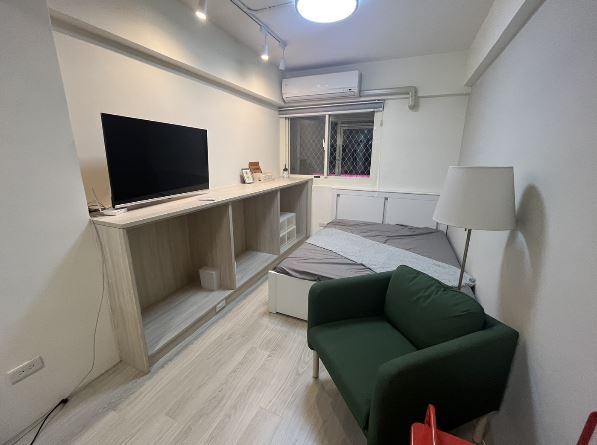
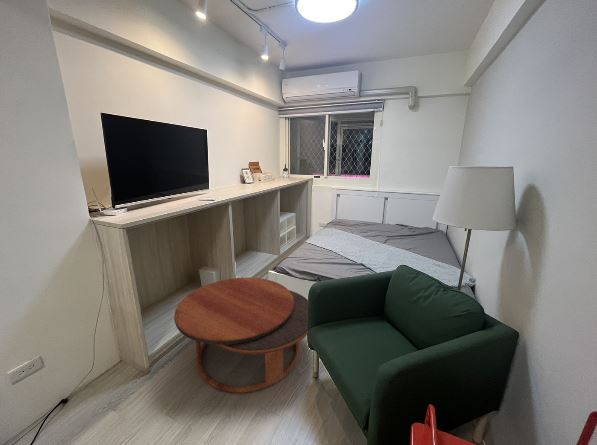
+ coffee table [173,277,309,393]
